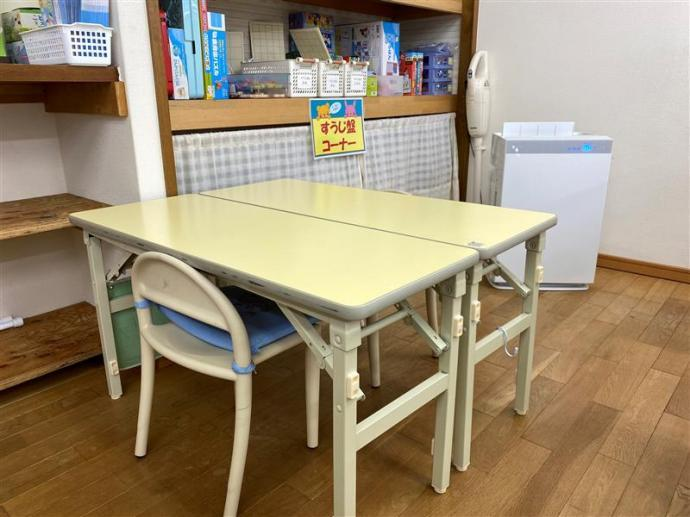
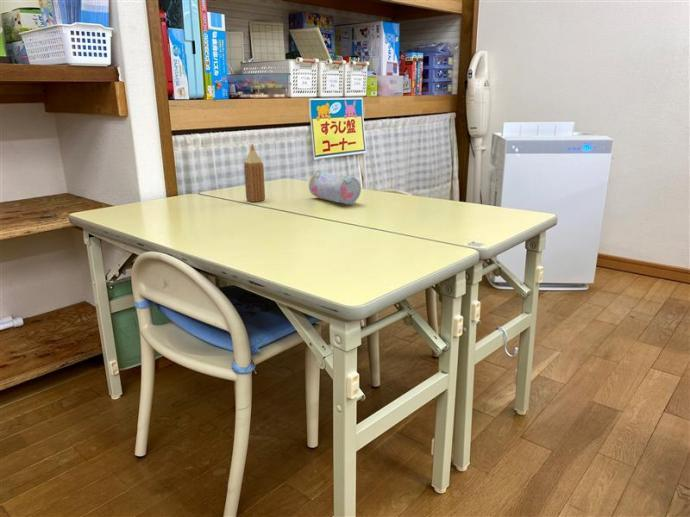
+ pencil [243,143,266,203]
+ pencil case [308,169,362,205]
